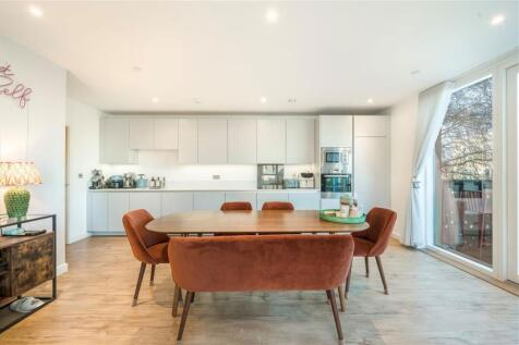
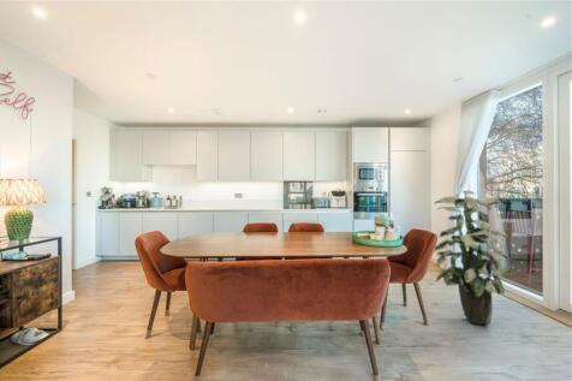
+ indoor plant [433,189,513,326]
